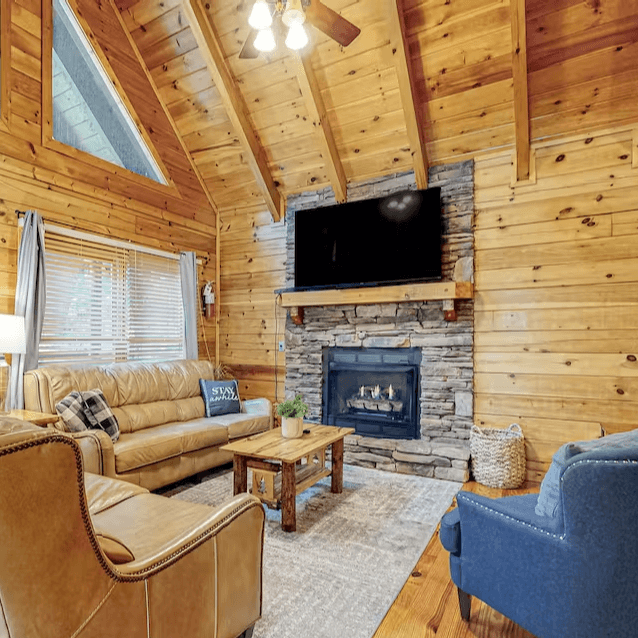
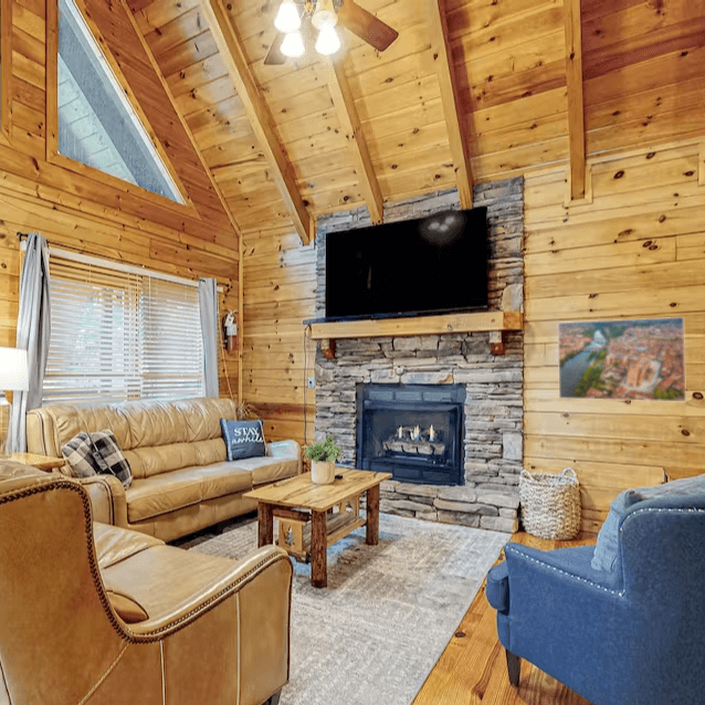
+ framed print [557,316,687,402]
